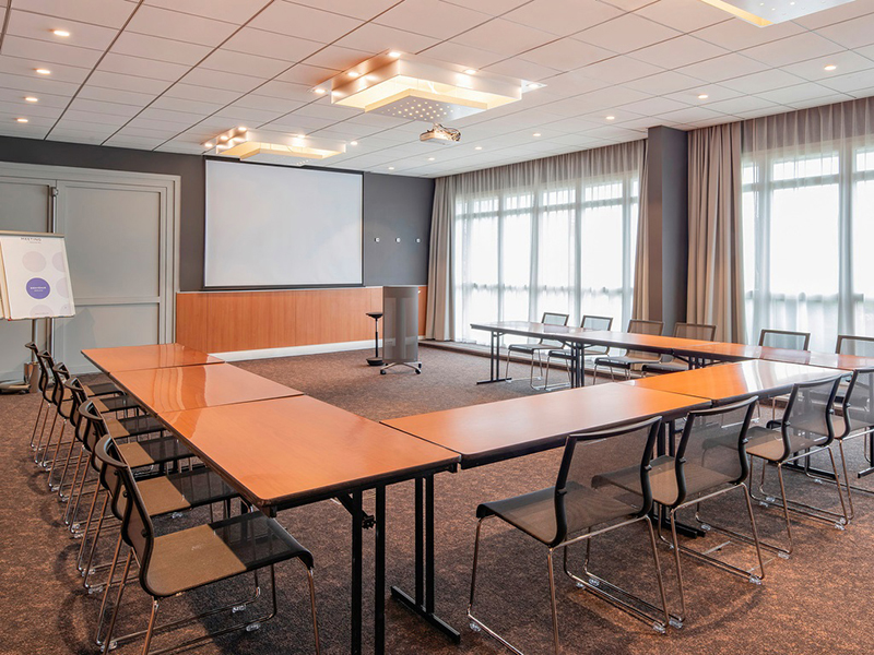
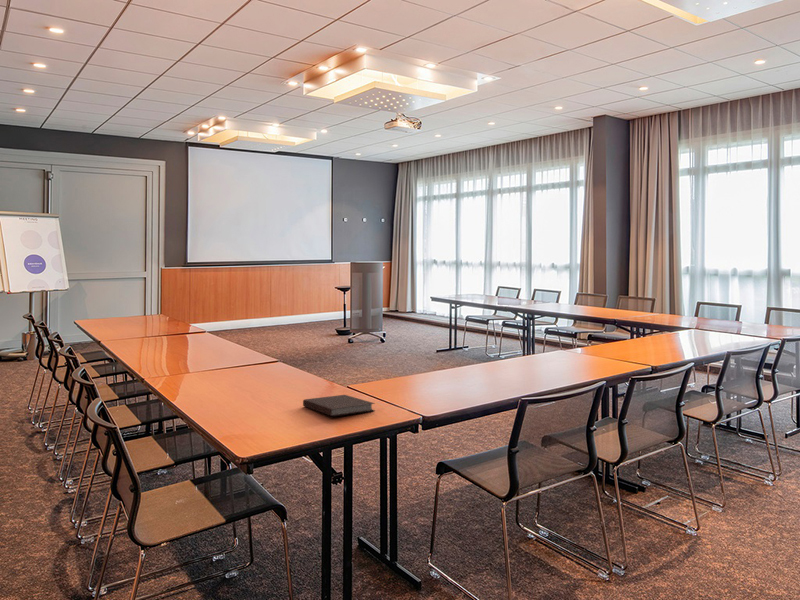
+ notebook [302,394,376,417]
